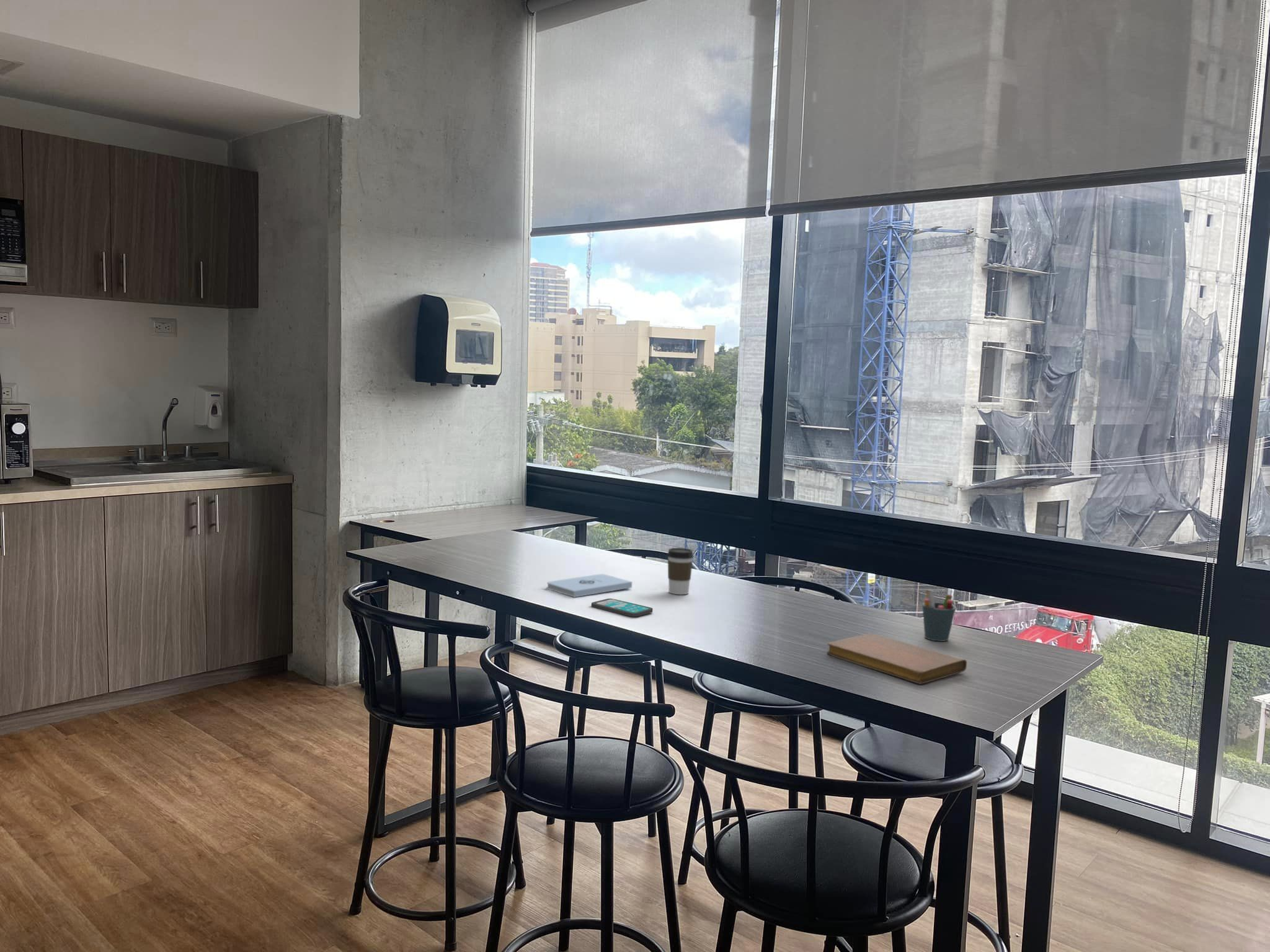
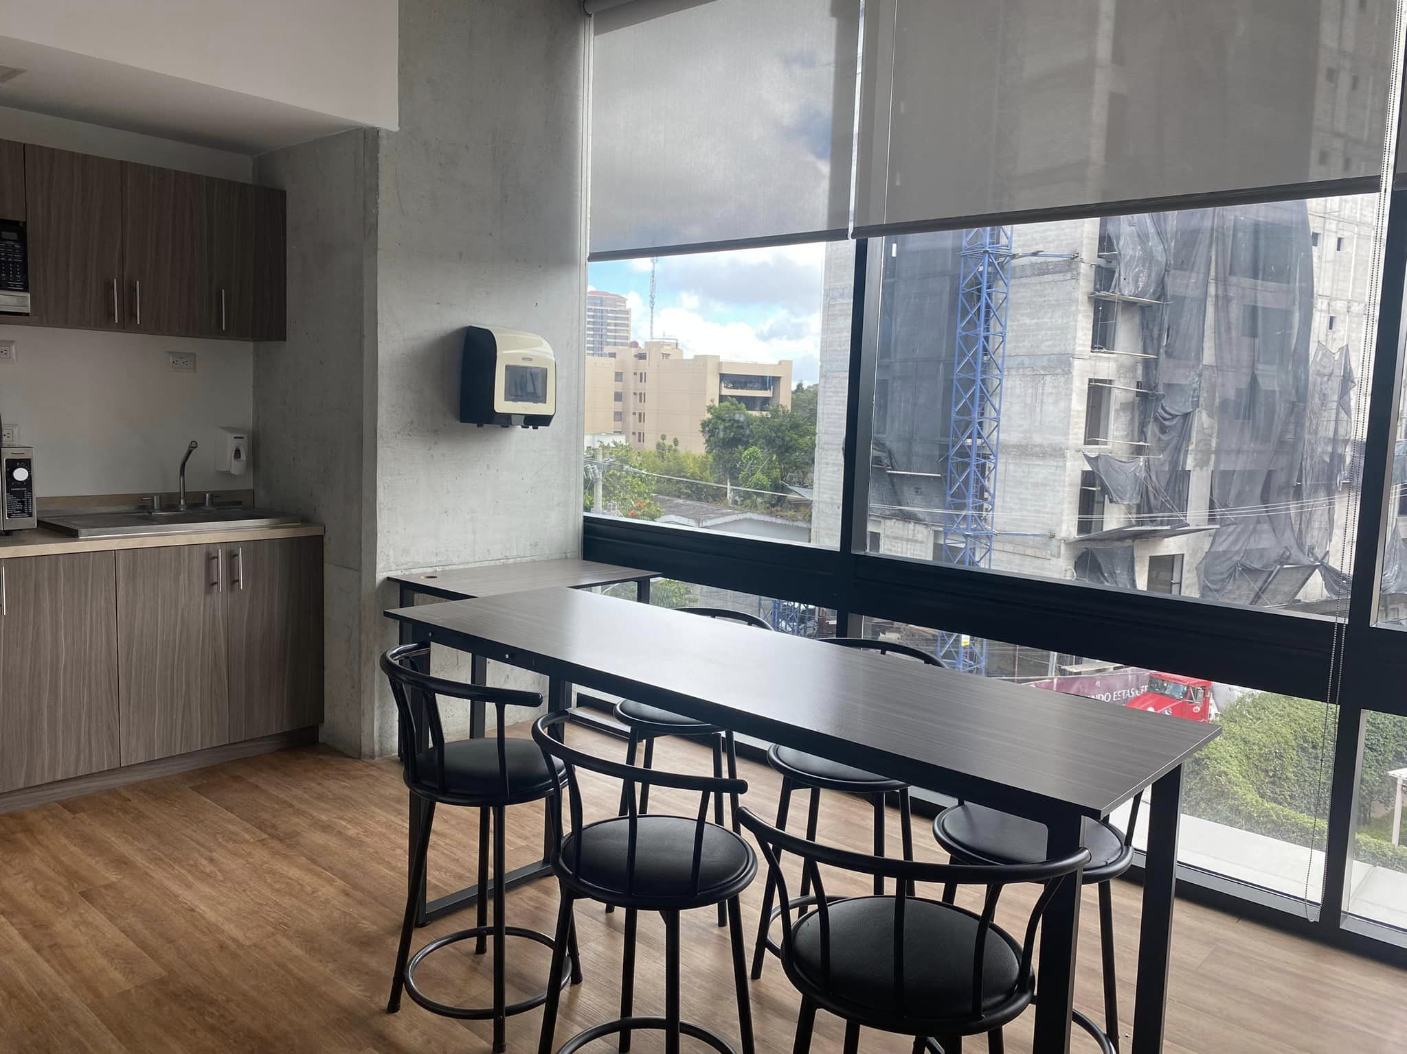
- notebook [827,633,967,685]
- notepad [546,573,633,598]
- coffee cup [667,547,695,595]
- pen holder [921,589,957,642]
- smartphone [591,598,654,617]
